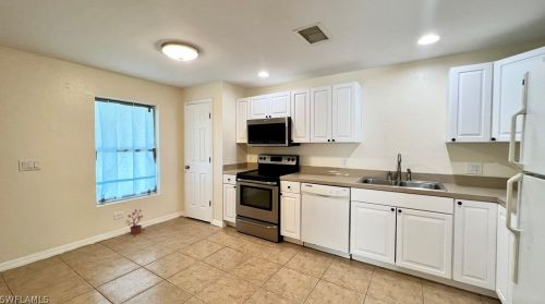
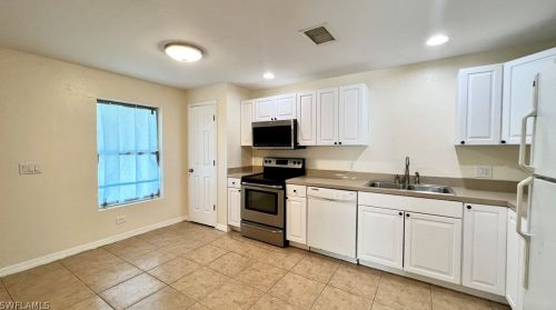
- potted plant [124,208,146,238]
